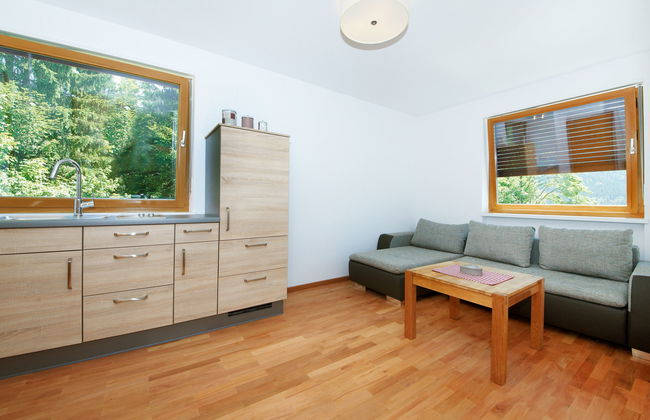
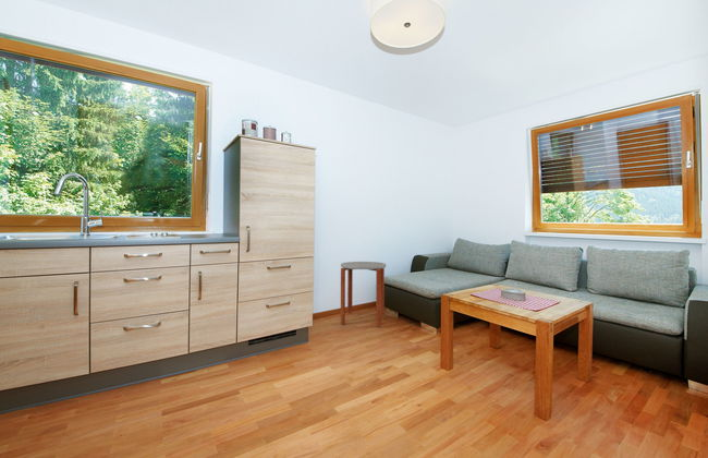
+ side table [340,261,387,327]
